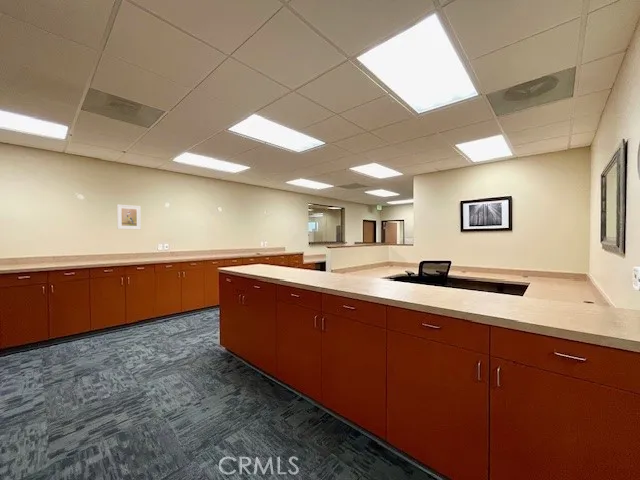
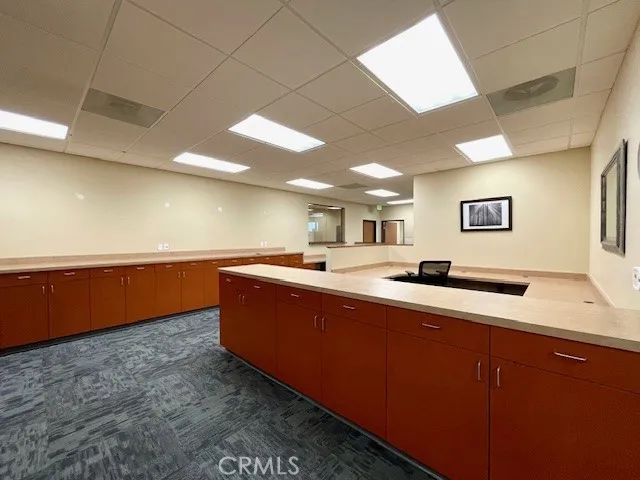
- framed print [116,203,142,230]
